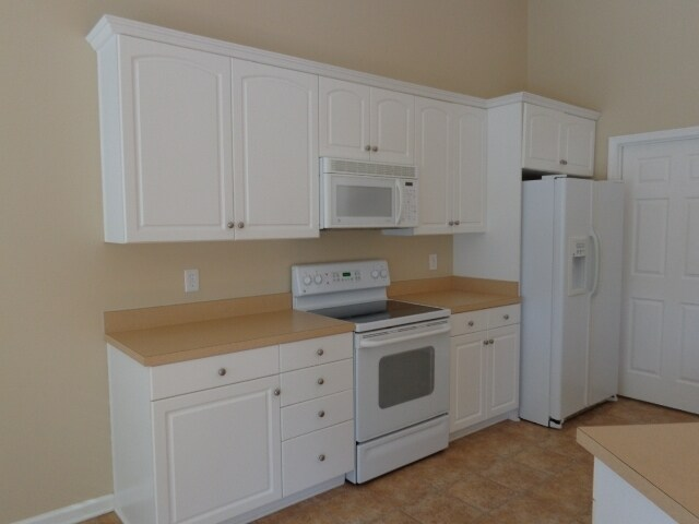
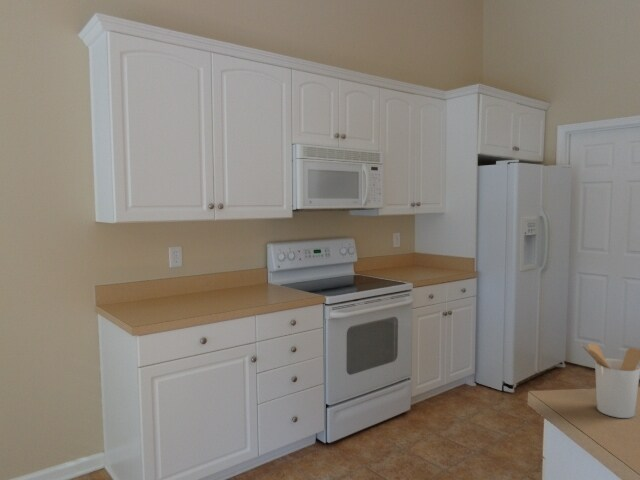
+ utensil holder [579,342,640,419]
